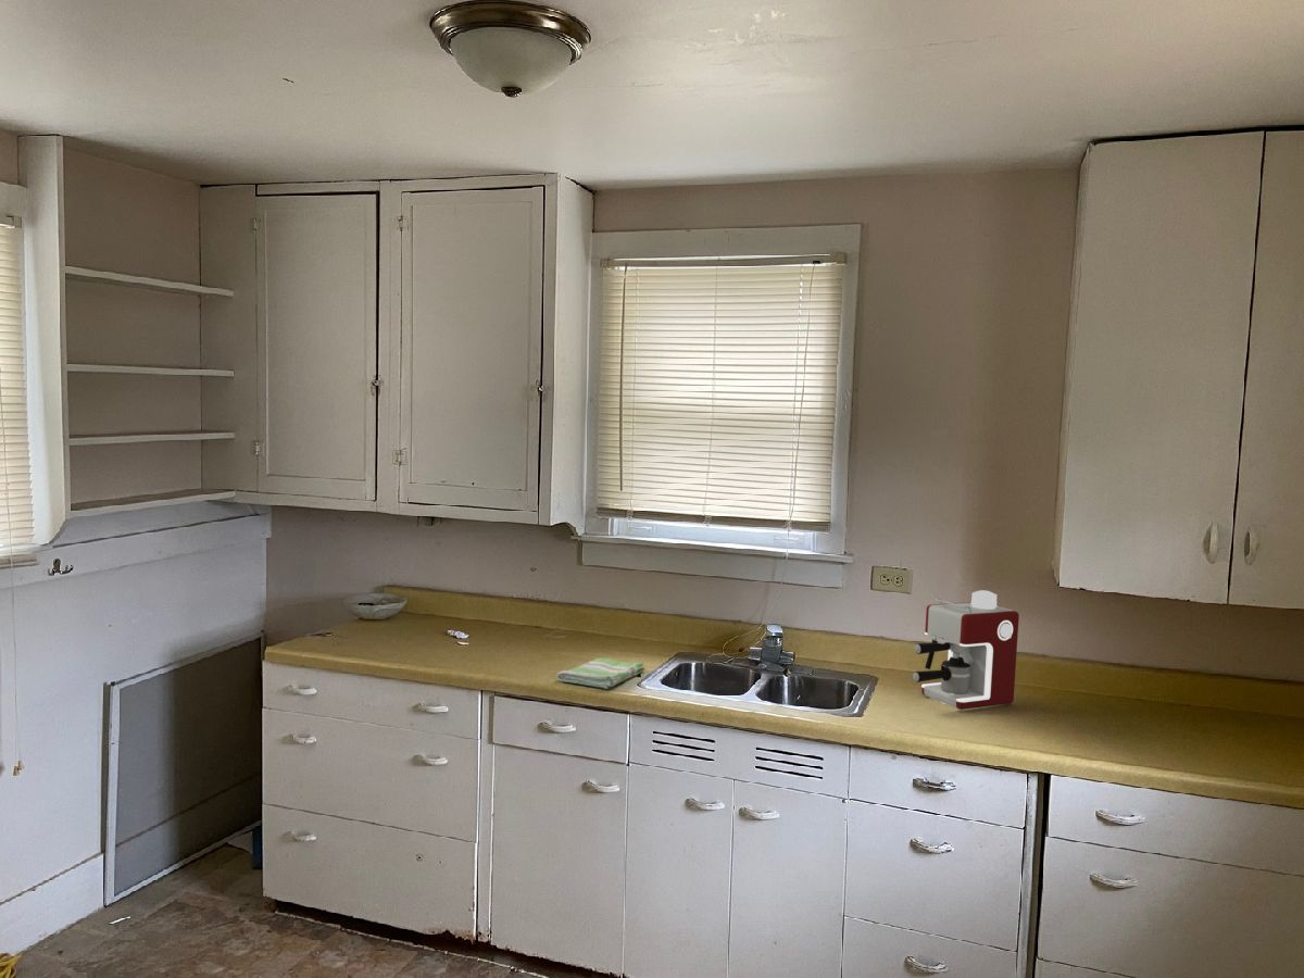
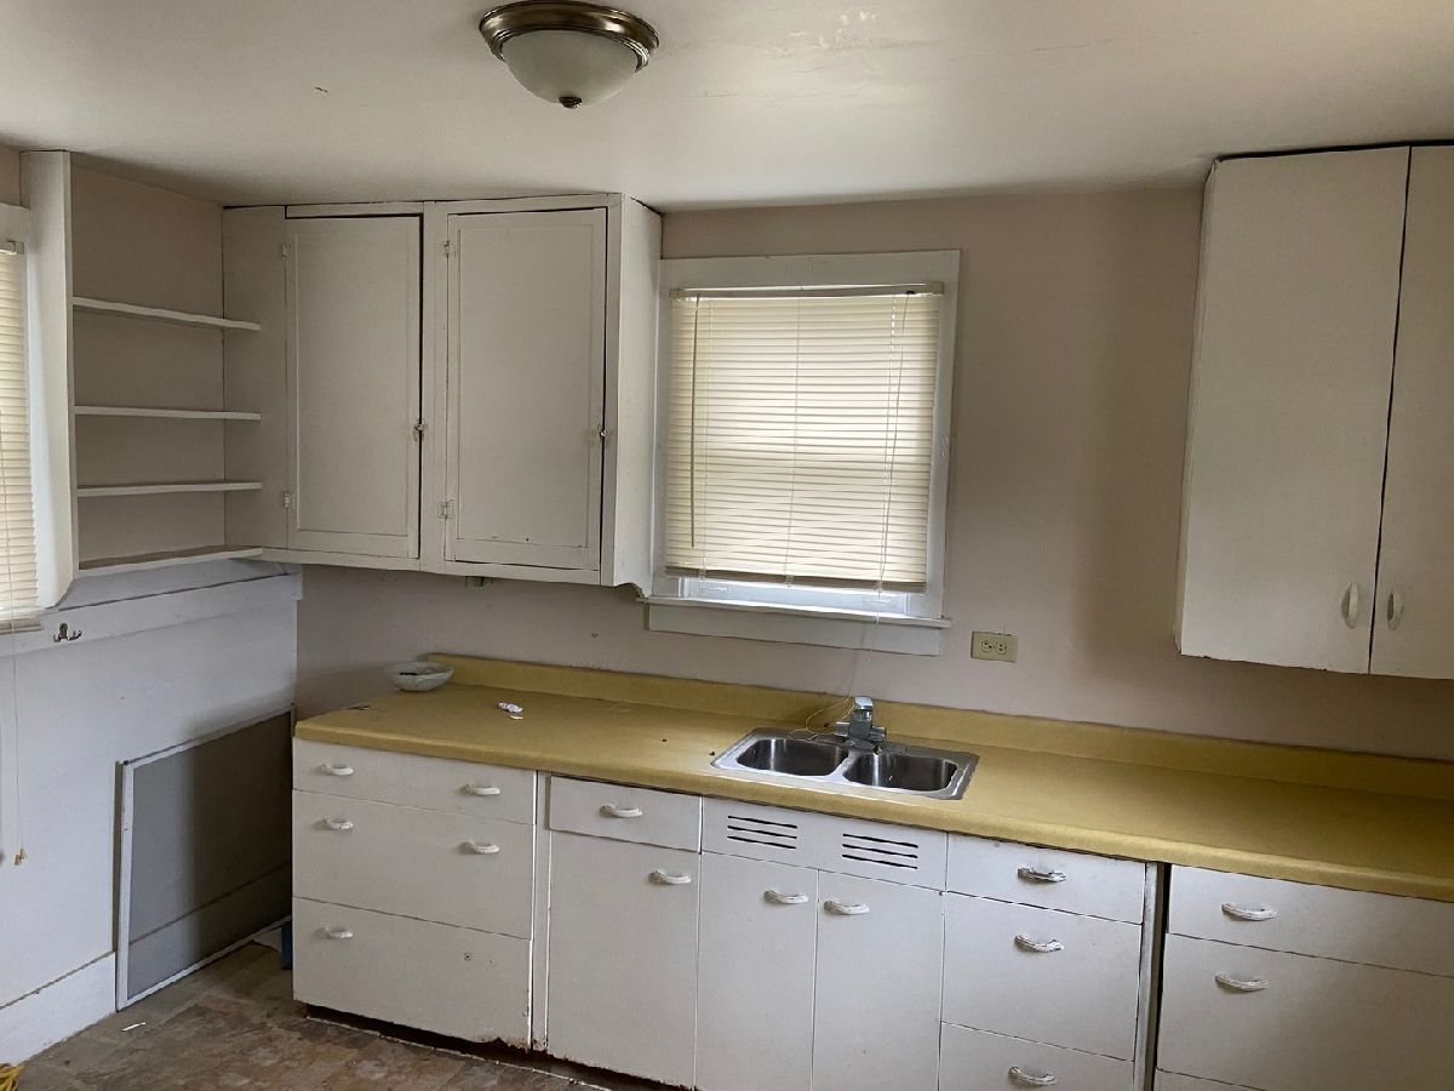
- dish towel [556,657,645,690]
- coffee maker [912,589,1020,711]
